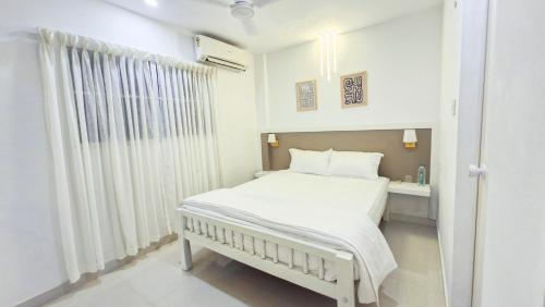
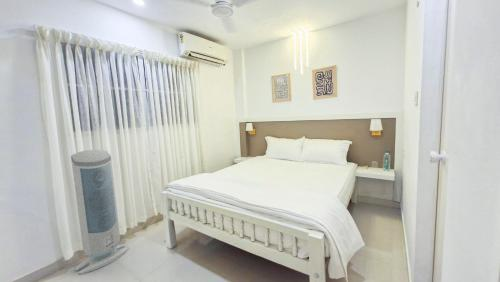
+ air purifier [70,149,130,275]
